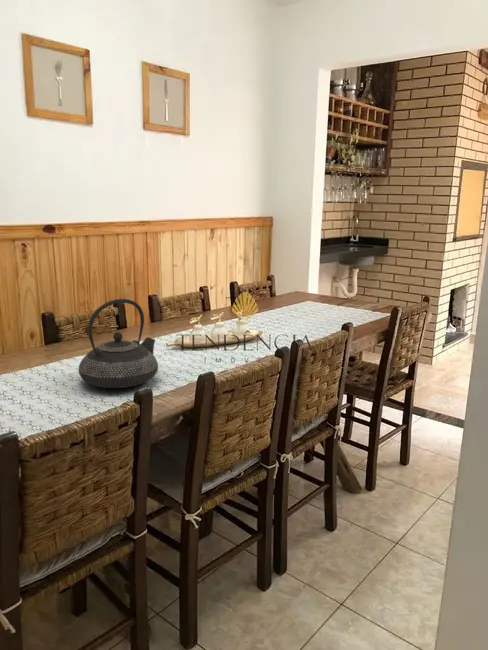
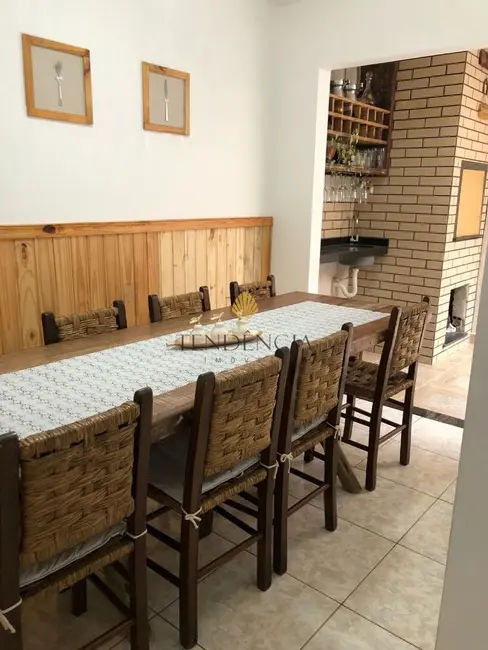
- teapot [78,298,159,389]
